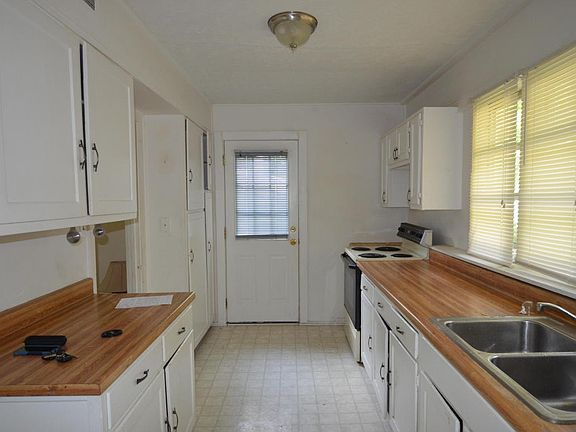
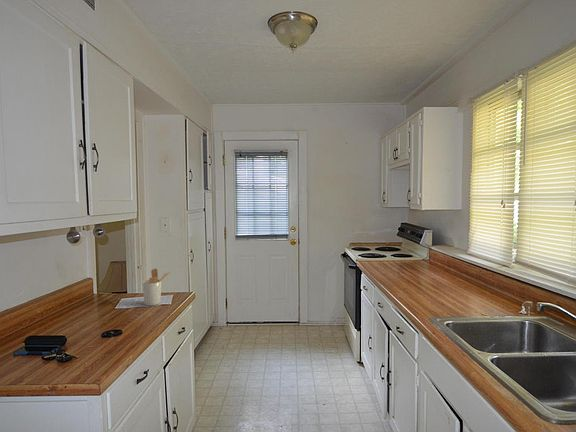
+ utensil holder [142,268,172,306]
